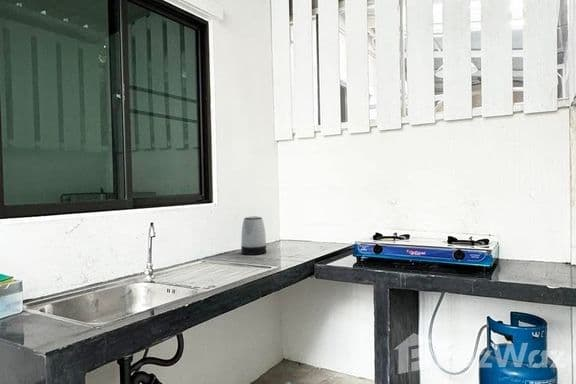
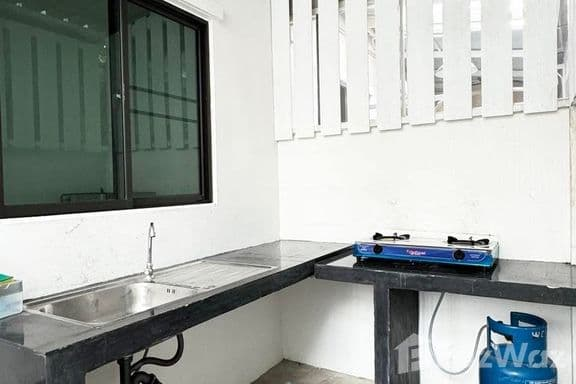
- kettle [240,215,267,256]
